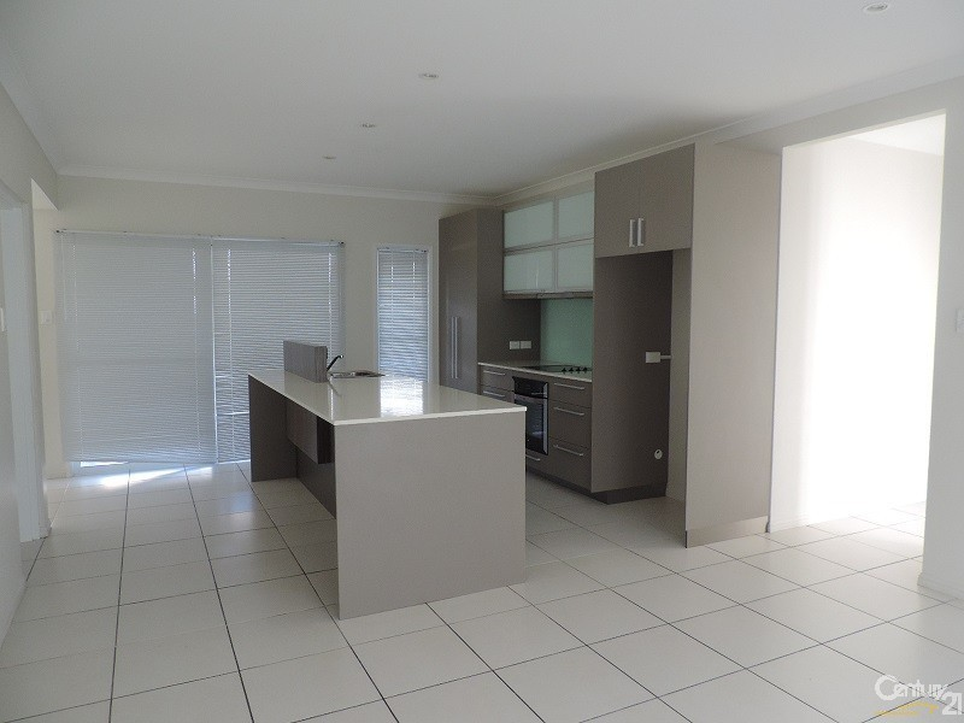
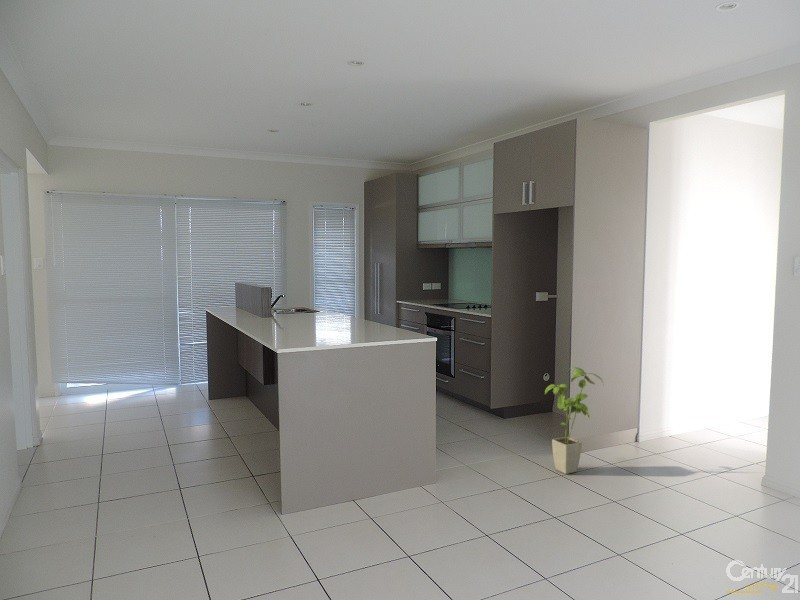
+ house plant [544,366,605,475]
